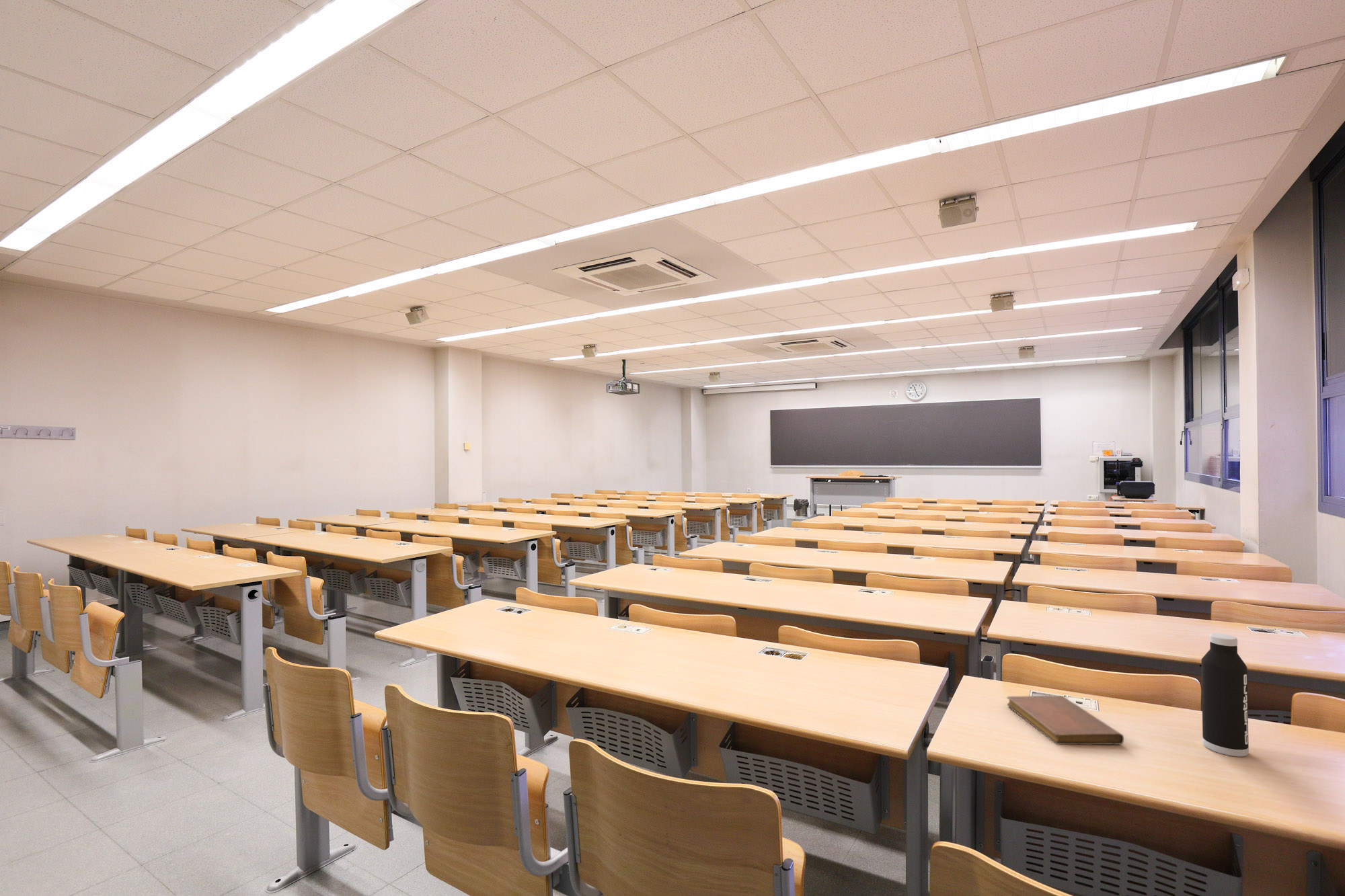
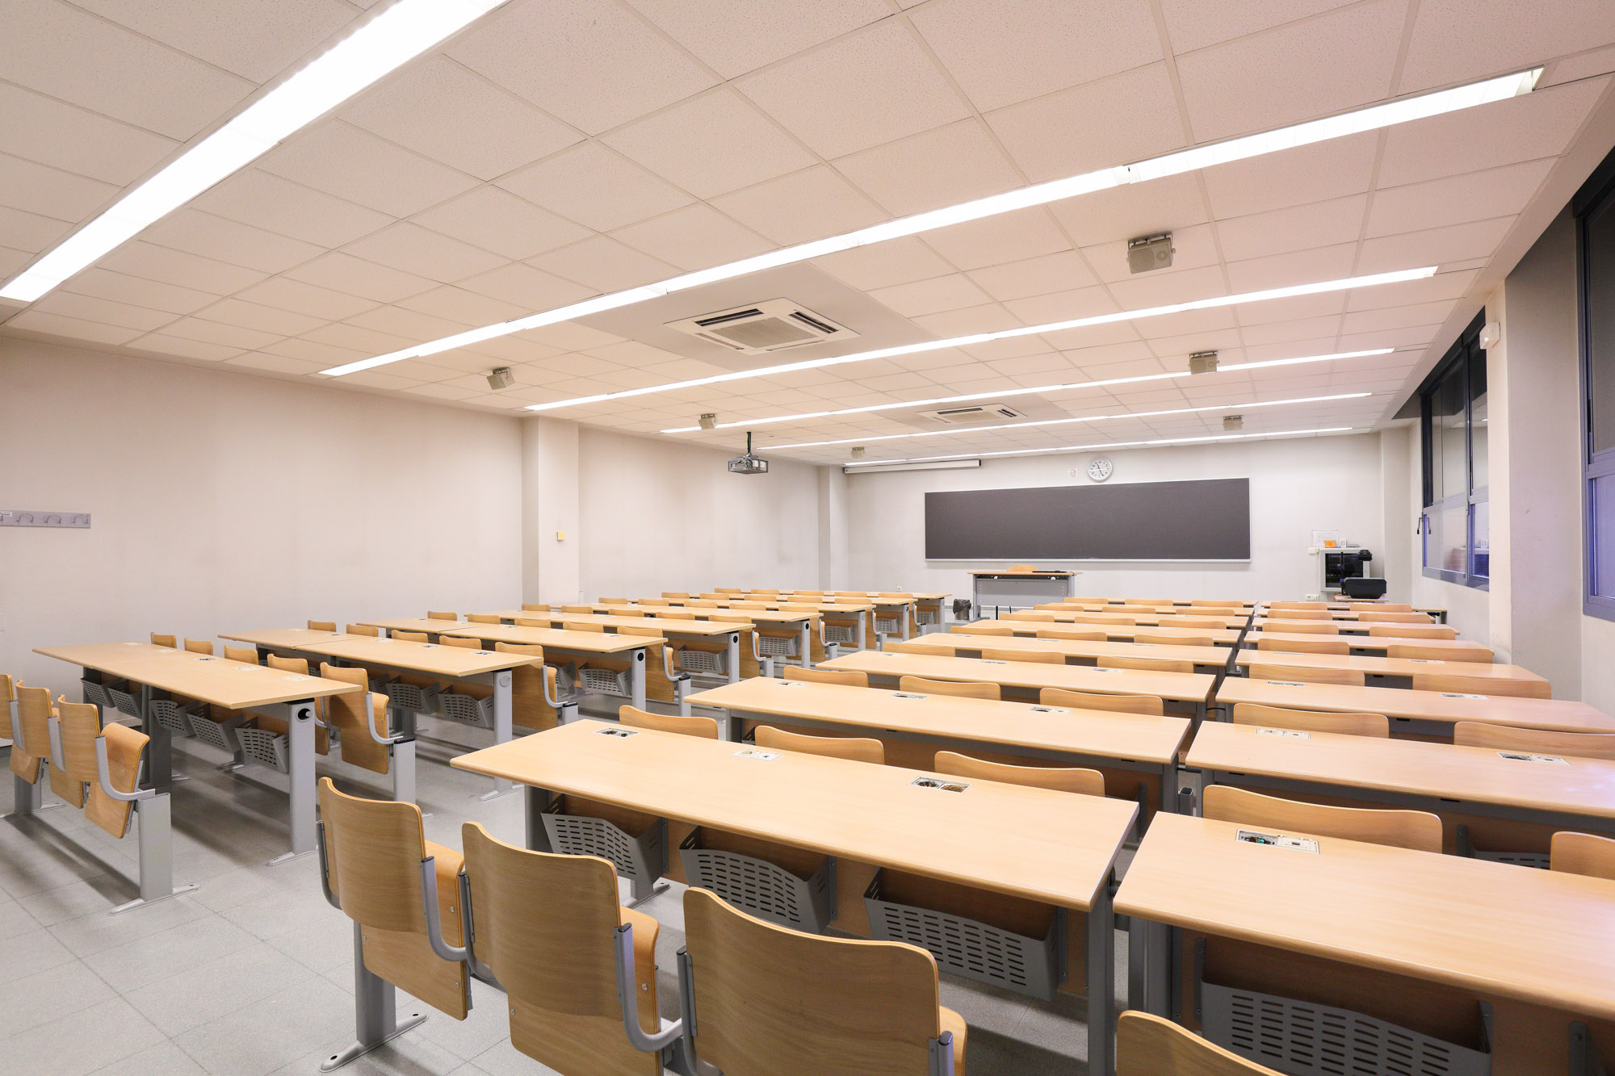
- notebook [1006,695,1124,745]
- water bottle [1200,633,1250,758]
